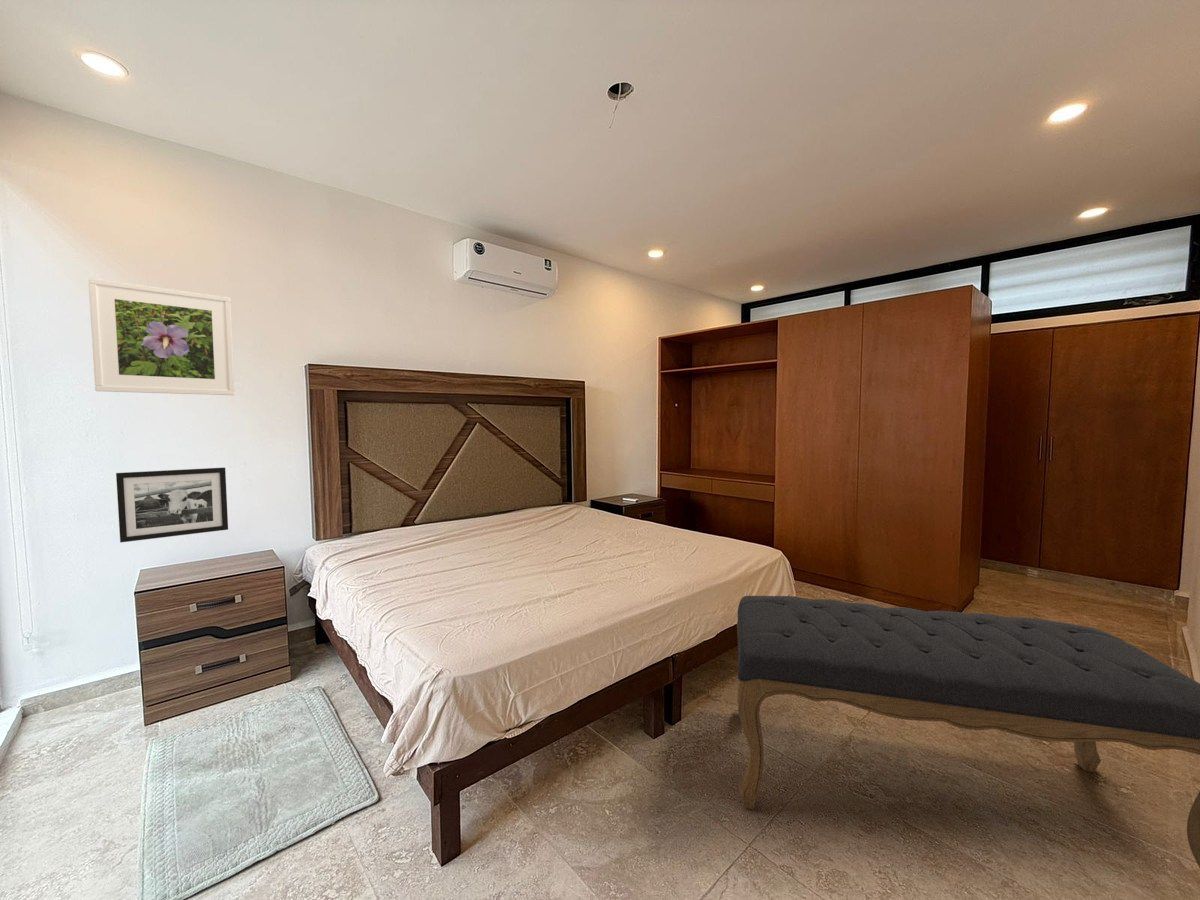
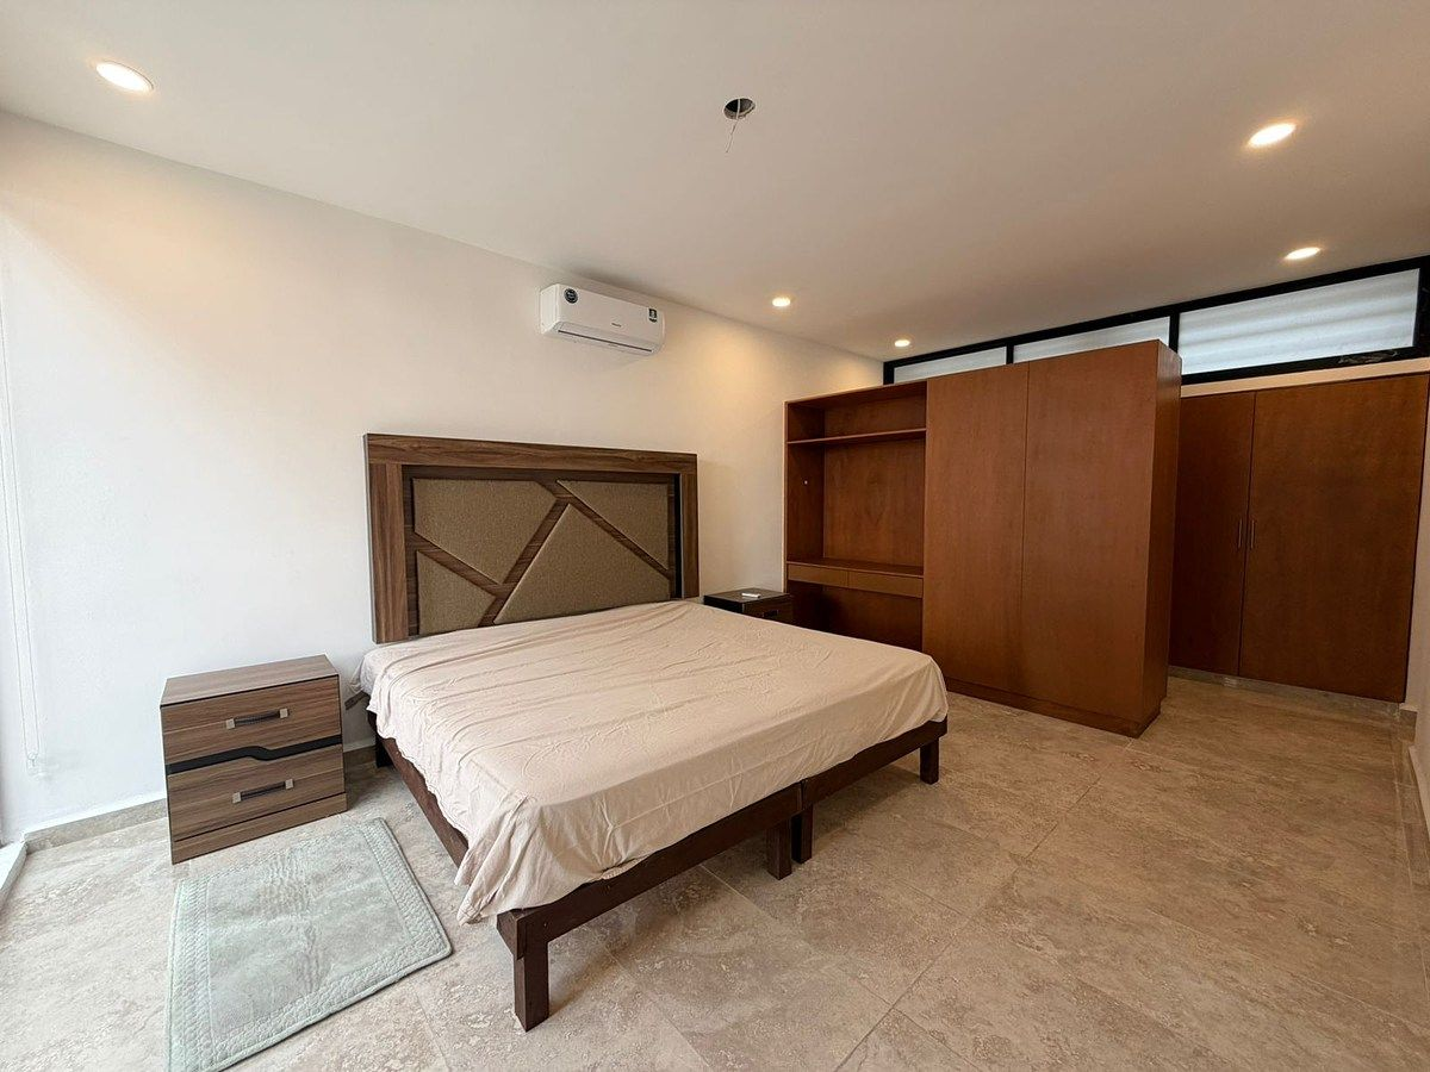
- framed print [87,277,236,396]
- picture frame [115,467,229,543]
- bench [736,595,1200,869]
